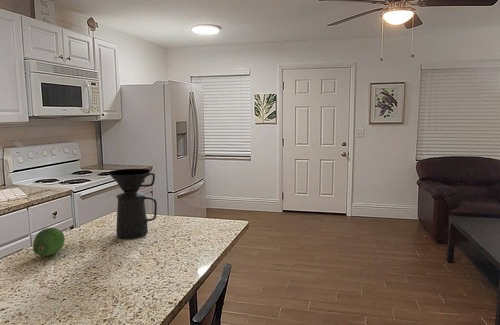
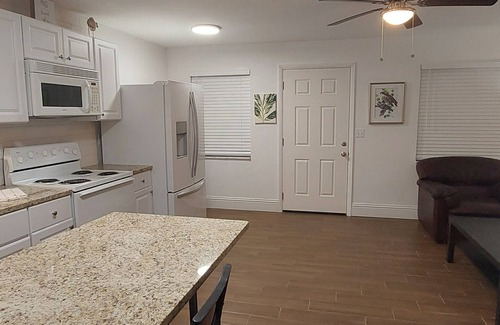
- coffee maker [108,168,158,240]
- fruit [32,227,66,257]
